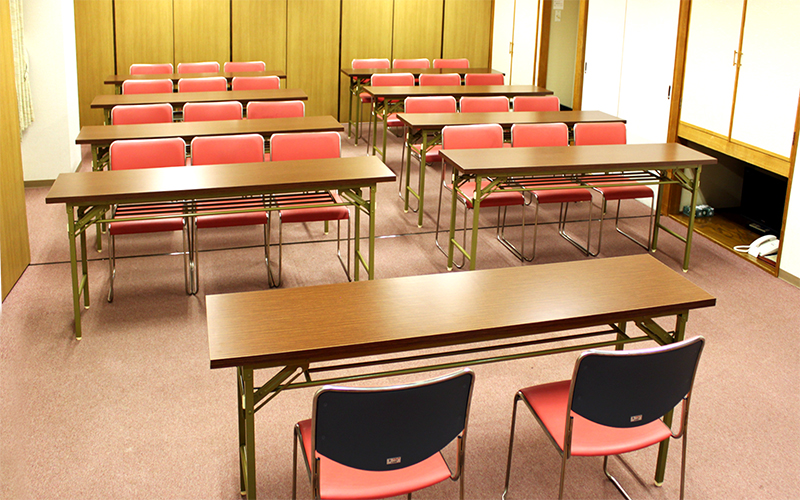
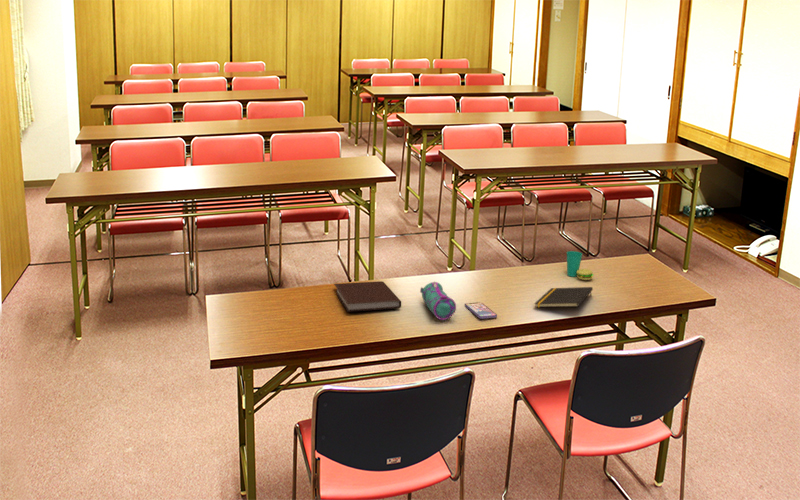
+ notepad [533,286,594,308]
+ notebook [333,280,402,313]
+ smartphone [464,301,498,320]
+ pencil case [419,280,457,321]
+ cup [565,250,594,281]
